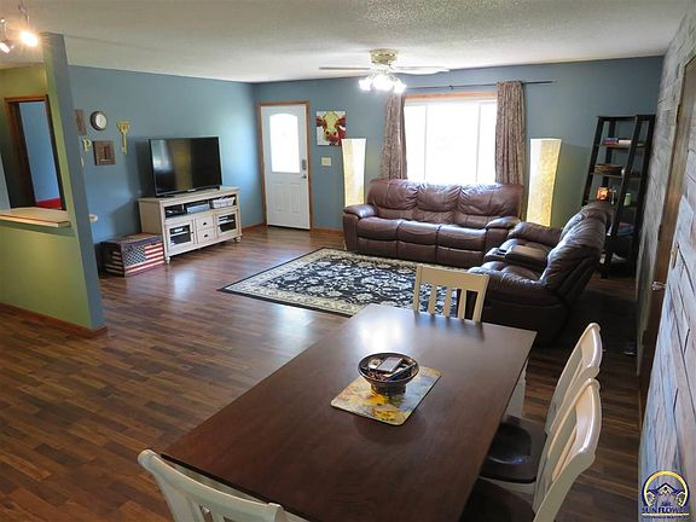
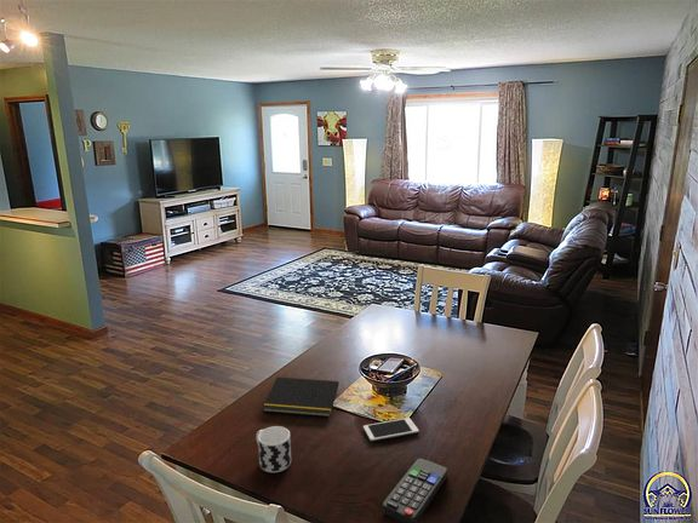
+ cup [254,425,292,473]
+ notepad [262,377,341,418]
+ remote control [382,458,448,523]
+ cell phone [362,416,419,442]
